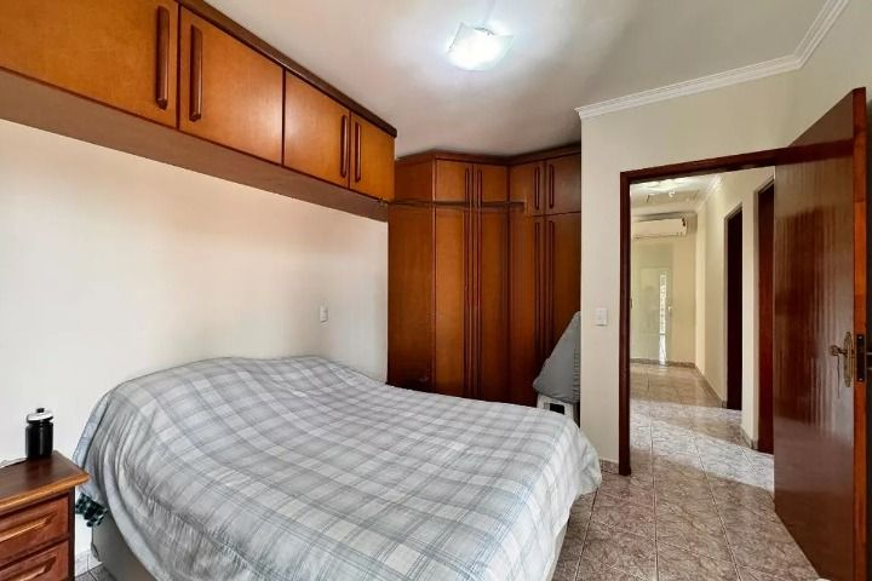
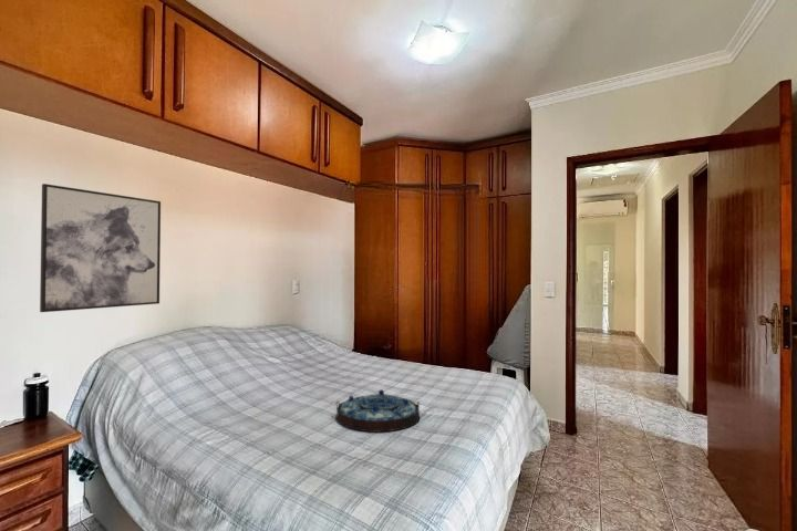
+ wall art [39,183,162,313]
+ serving tray [335,388,421,434]
